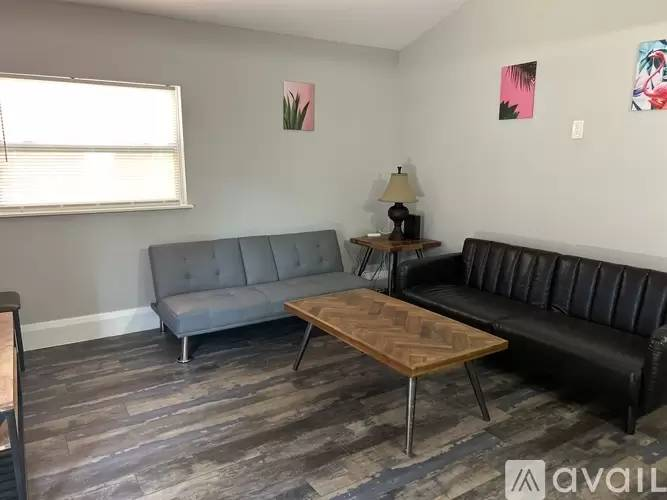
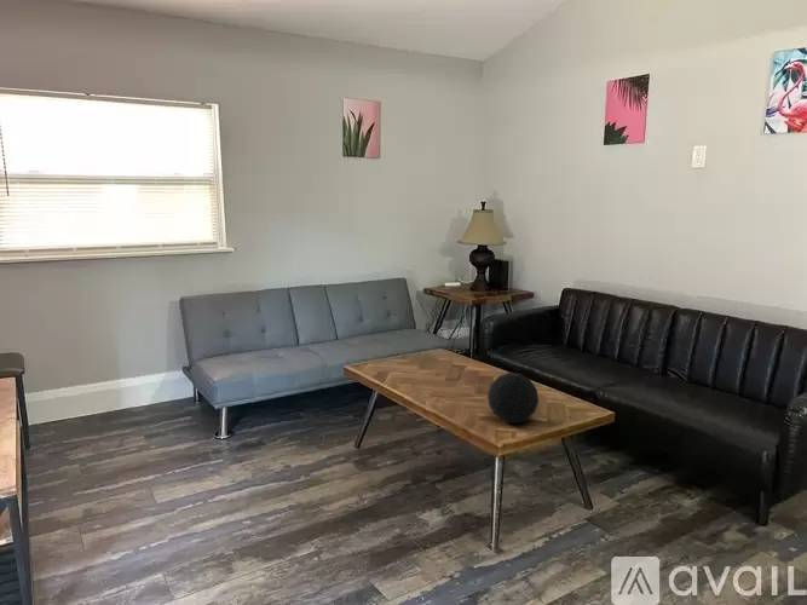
+ decorative orb [486,371,540,425]
